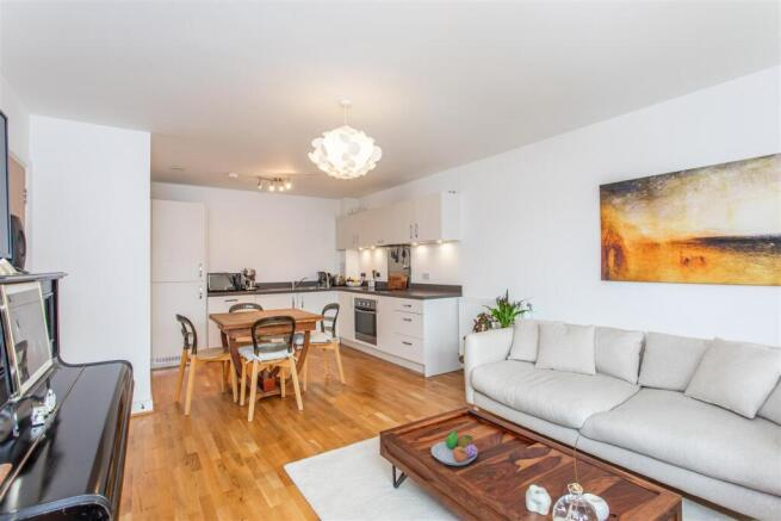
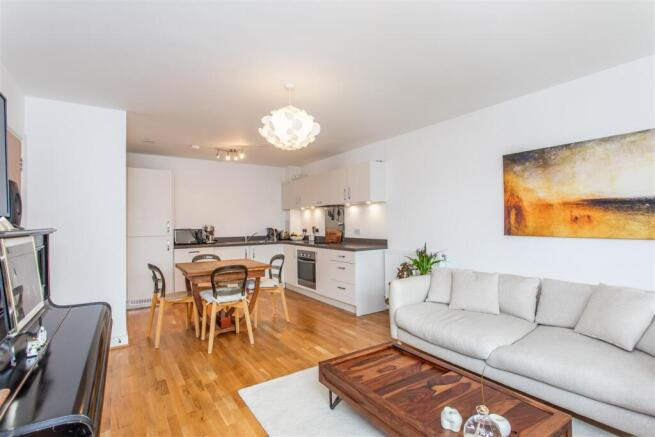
- fruit bowl [430,429,478,466]
